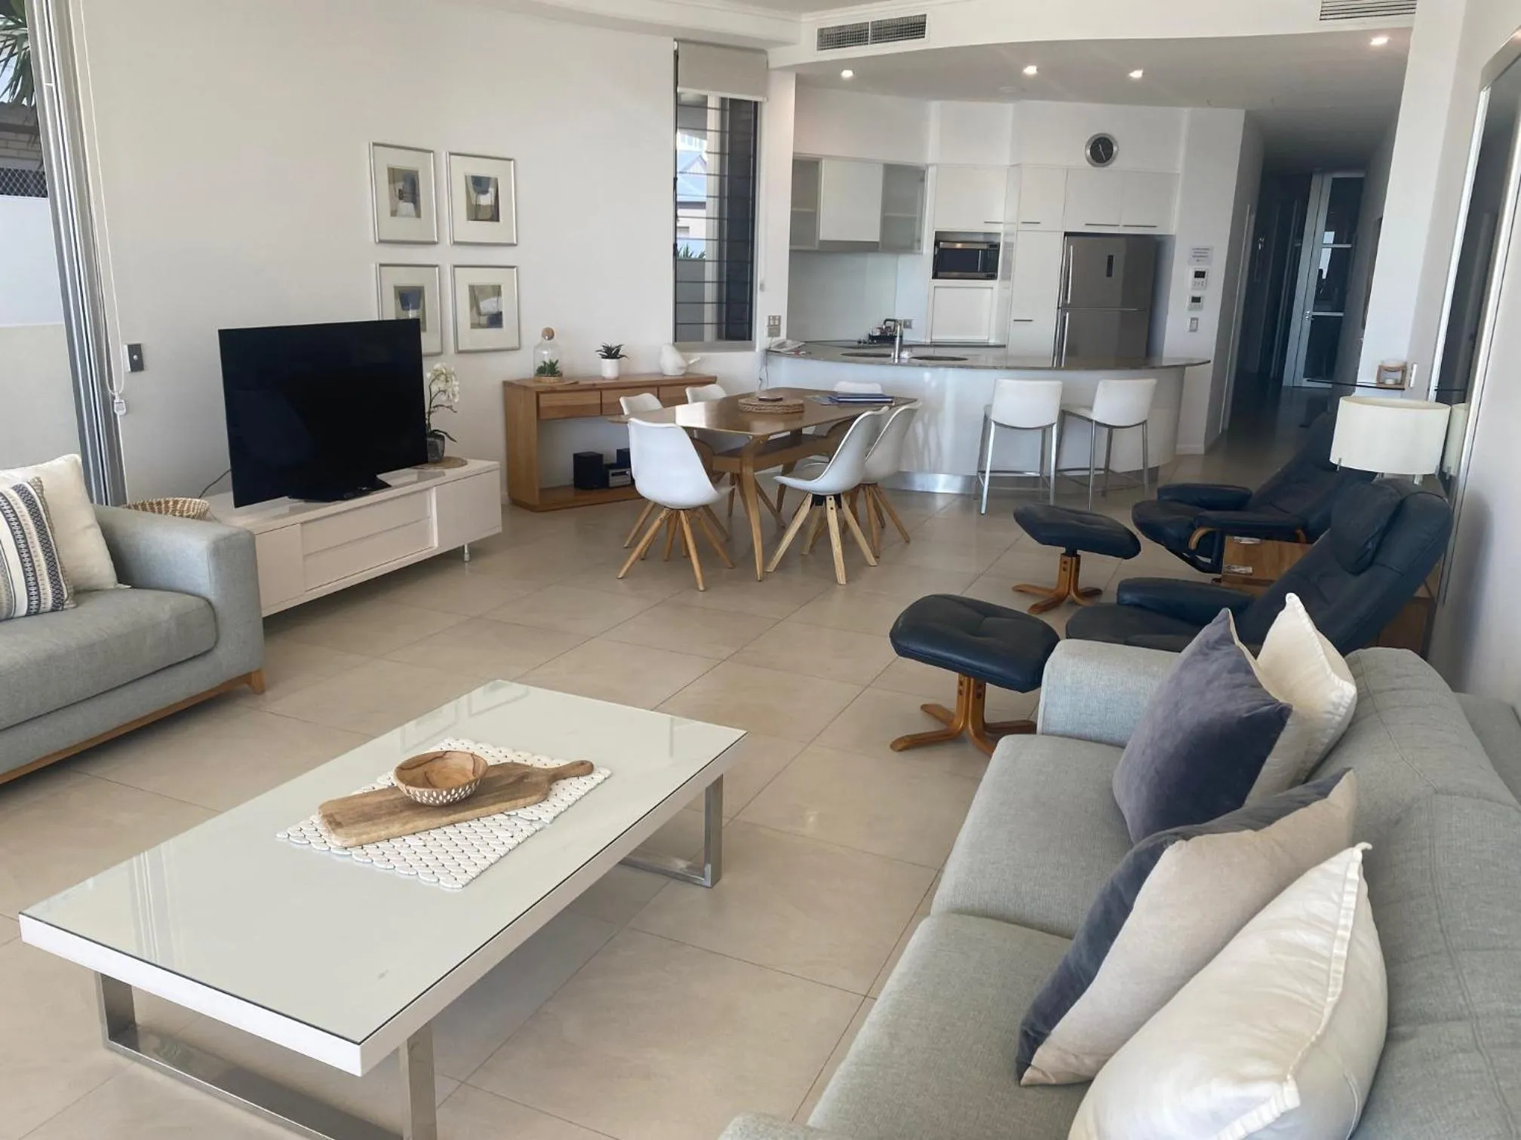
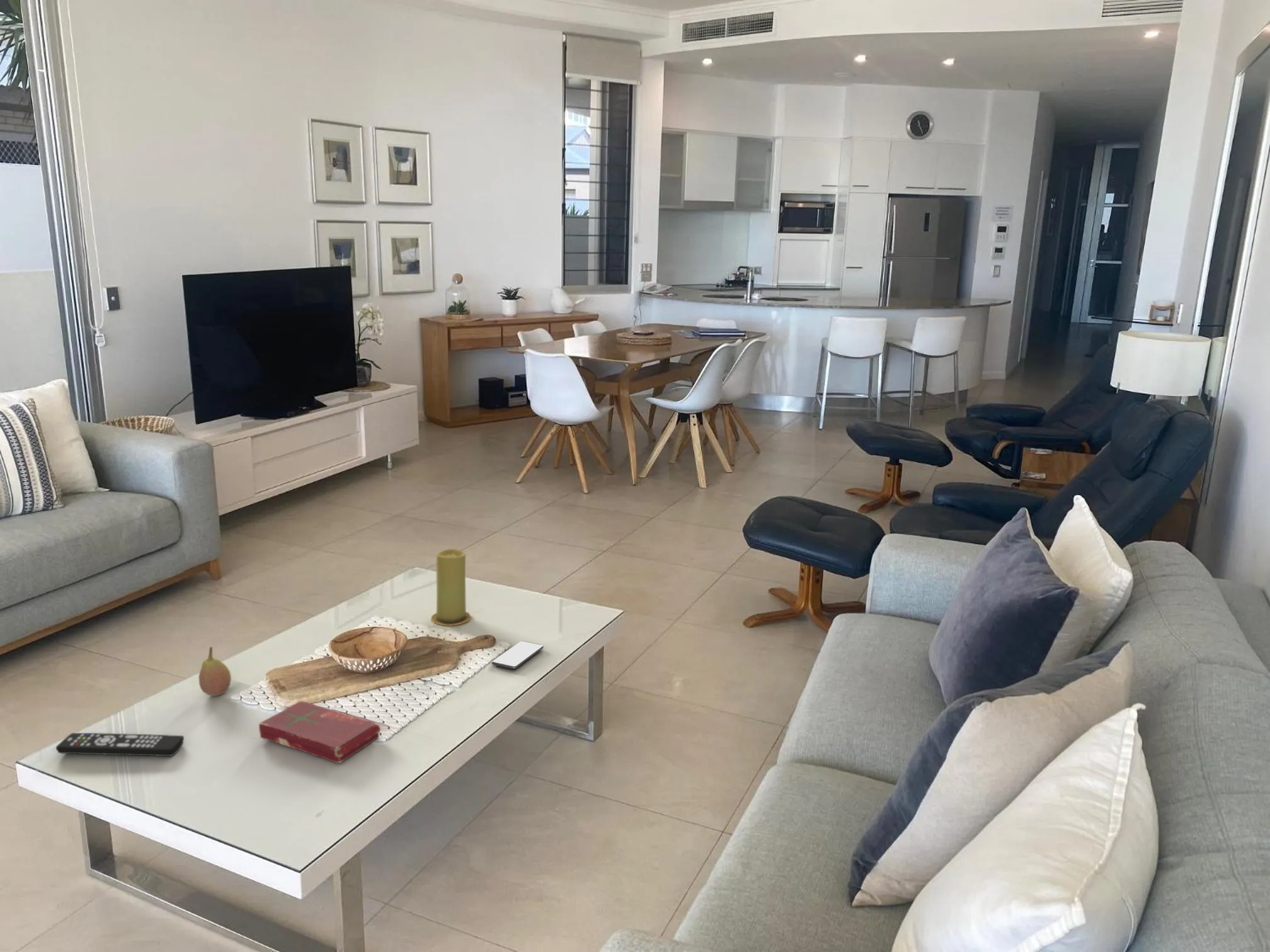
+ candle [430,548,472,626]
+ book [258,700,381,764]
+ fruit [198,646,232,696]
+ remote control [55,732,185,757]
+ smartphone [491,640,544,670]
